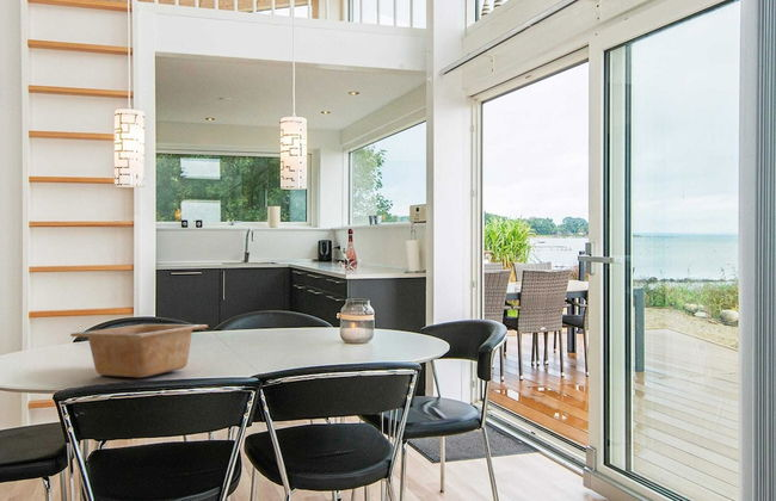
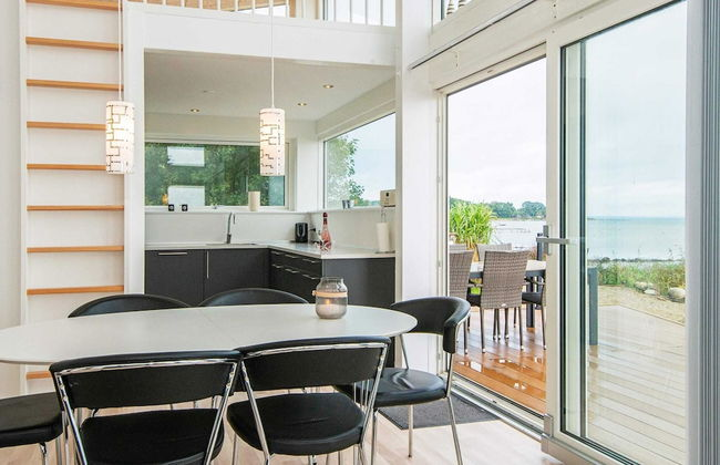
- serving bowl [69,323,209,378]
